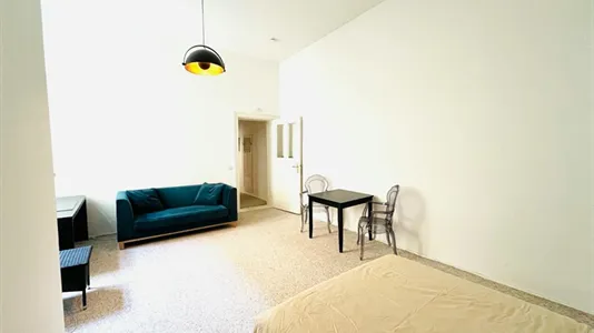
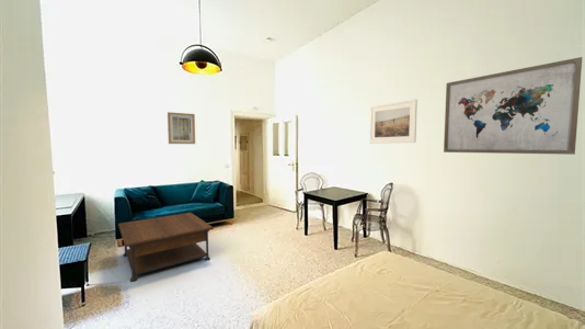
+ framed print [369,99,418,145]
+ wall art [443,56,583,156]
+ wall art [167,111,196,145]
+ coffee table [117,212,215,283]
